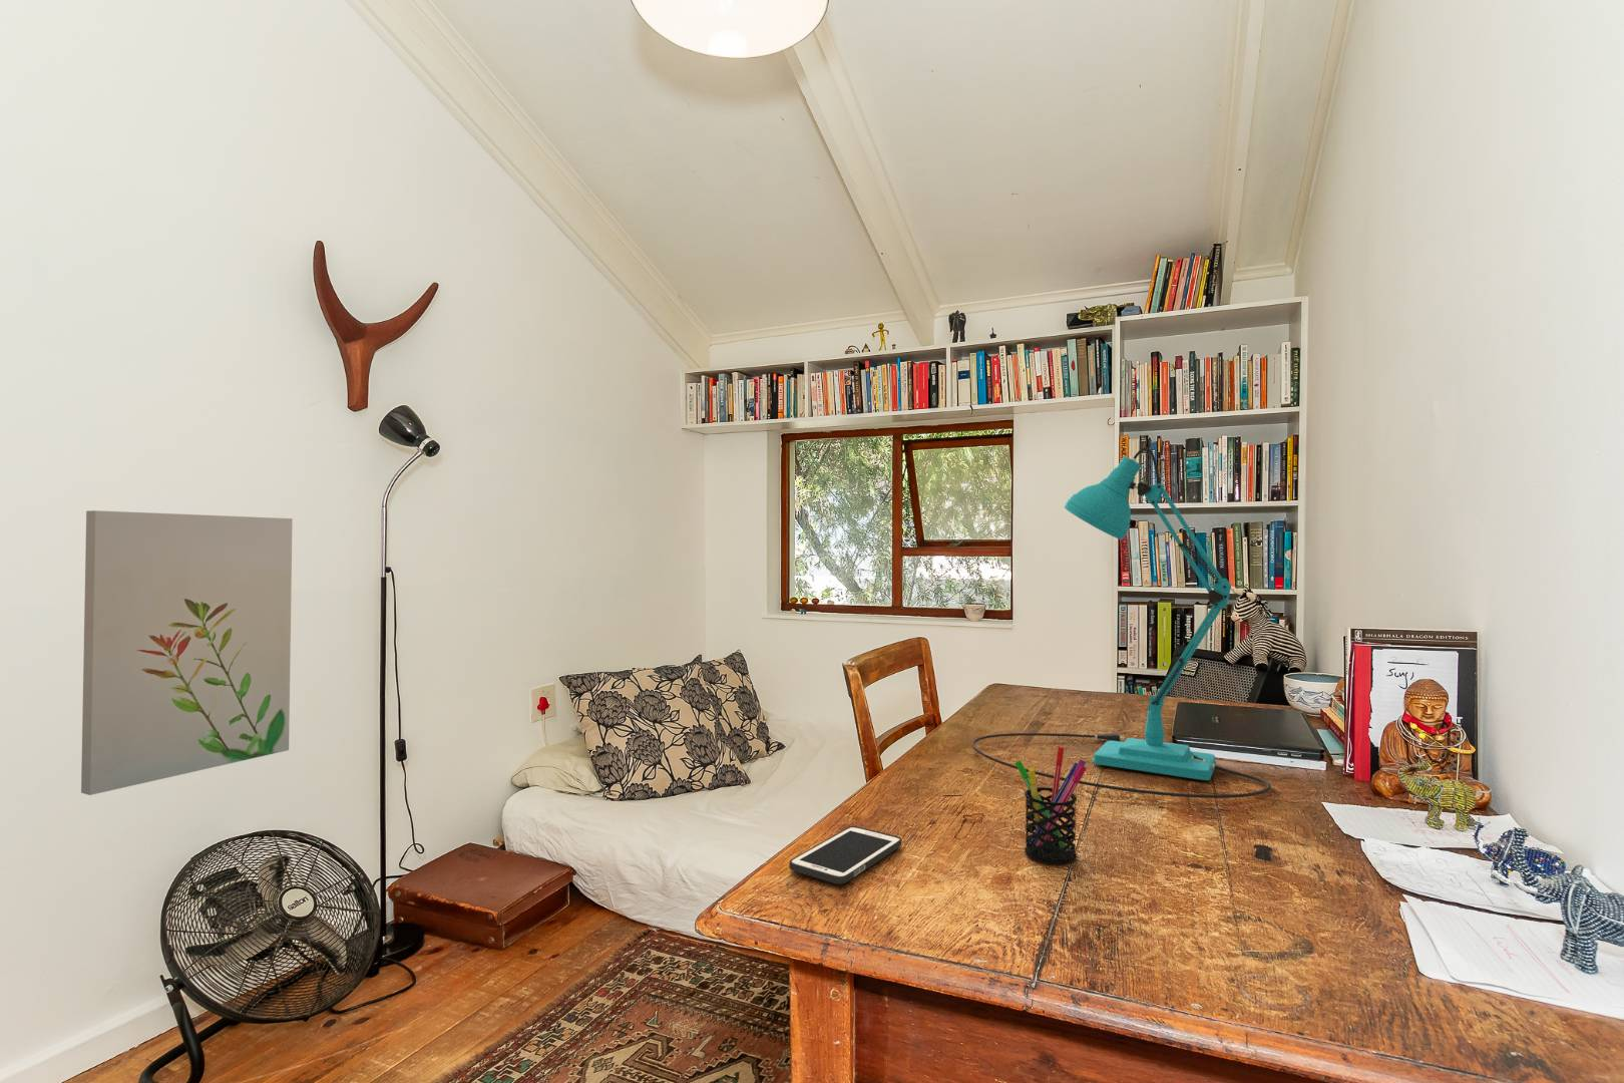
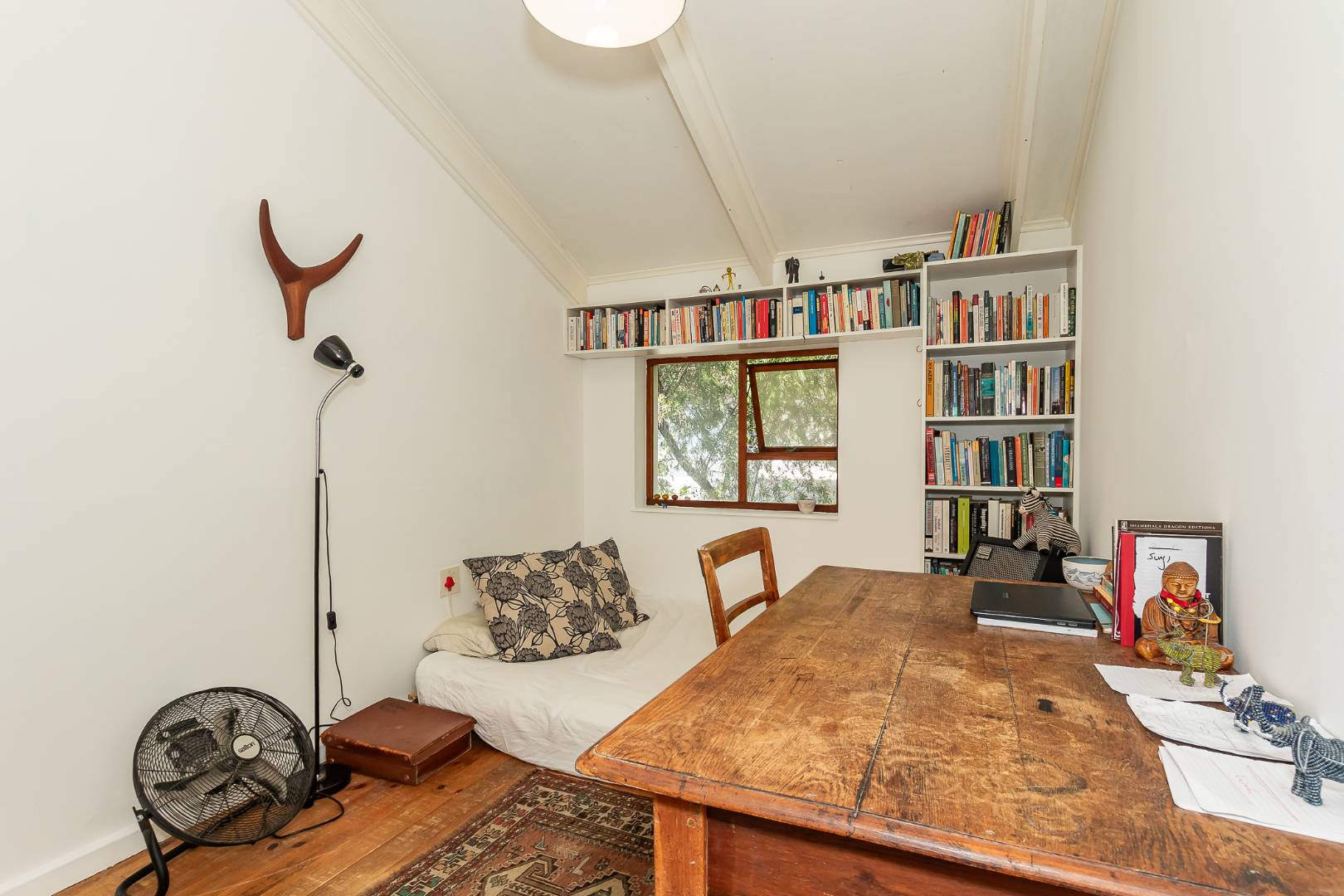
- pen holder [1015,746,1088,865]
- wall art [80,509,294,797]
- desk lamp [970,446,1272,799]
- cell phone [788,826,903,886]
